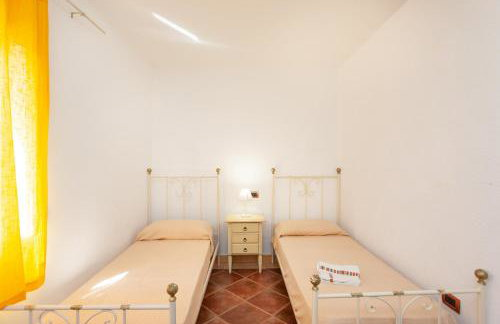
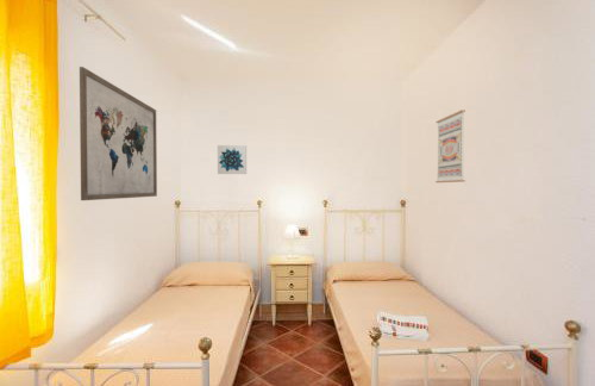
+ wall art [434,108,466,183]
+ wall art [79,66,158,201]
+ wall art [217,144,248,175]
